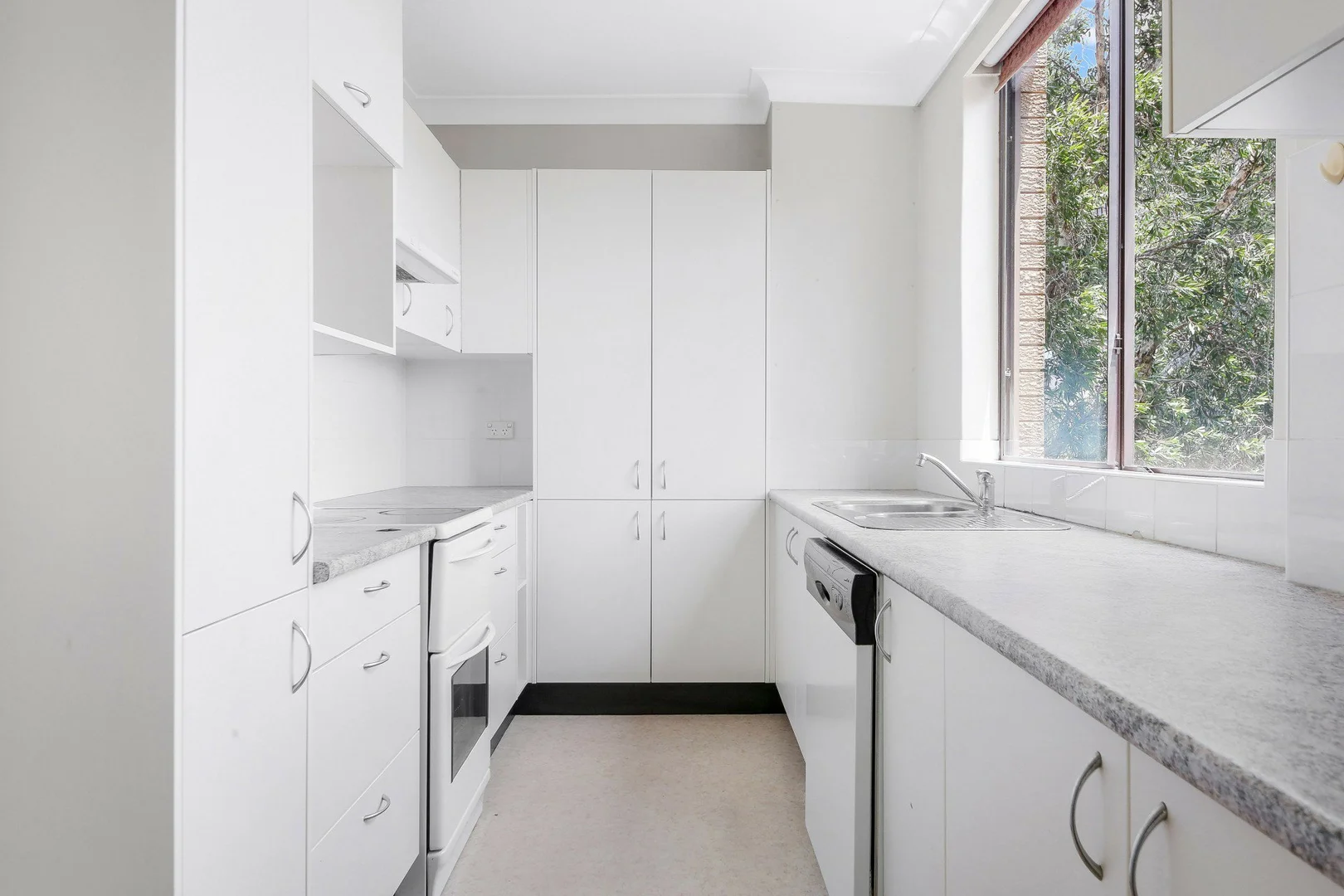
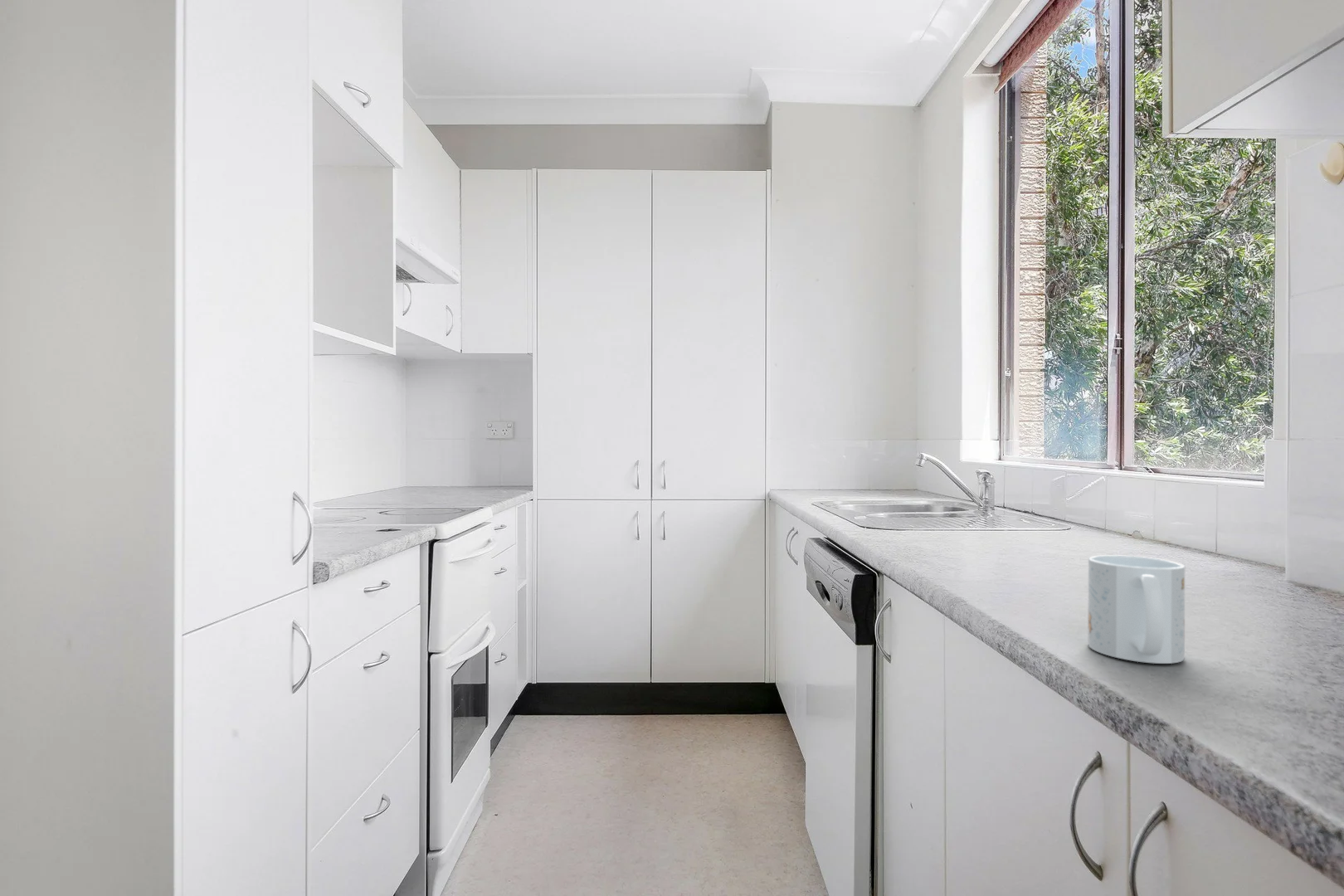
+ mug [1087,554,1186,665]
